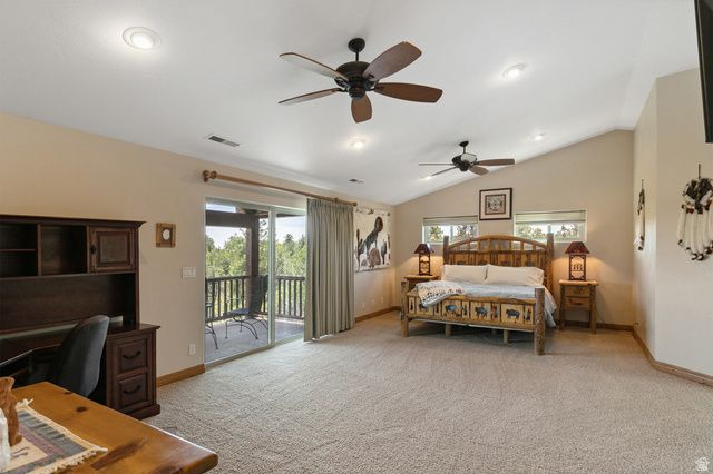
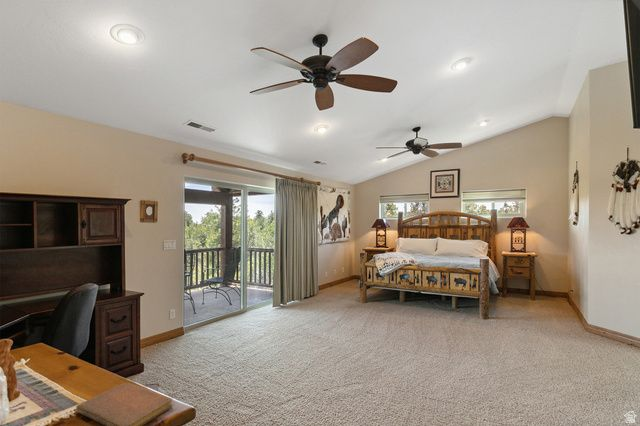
+ notebook [75,382,173,426]
